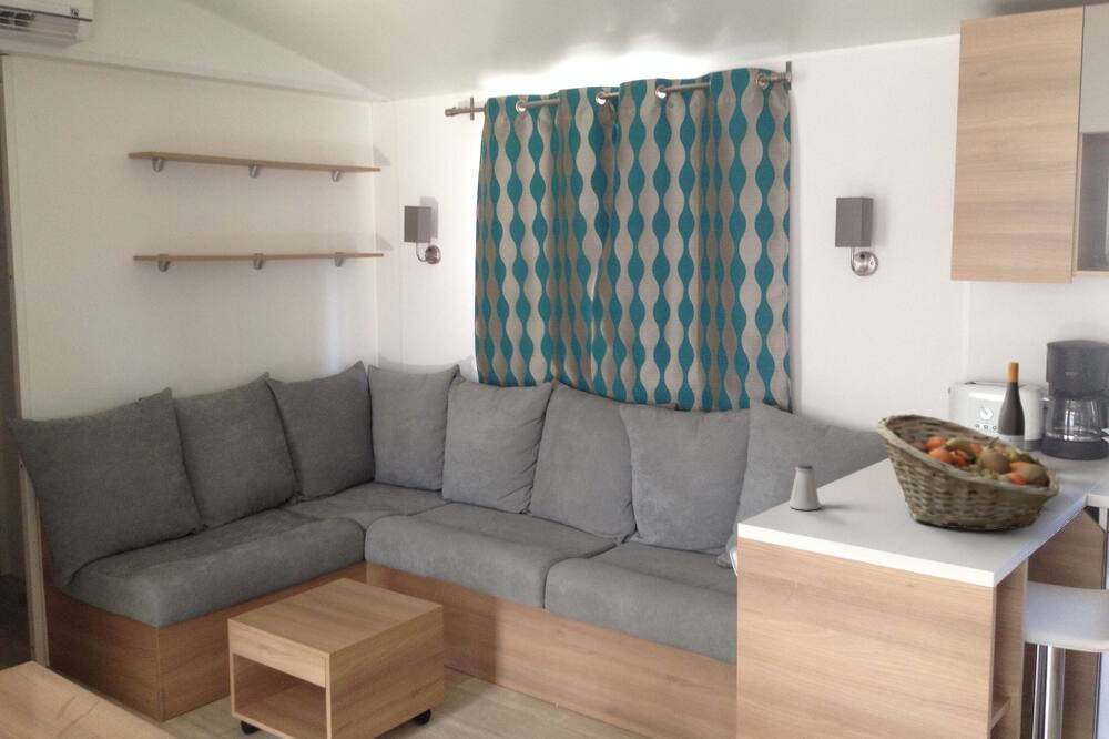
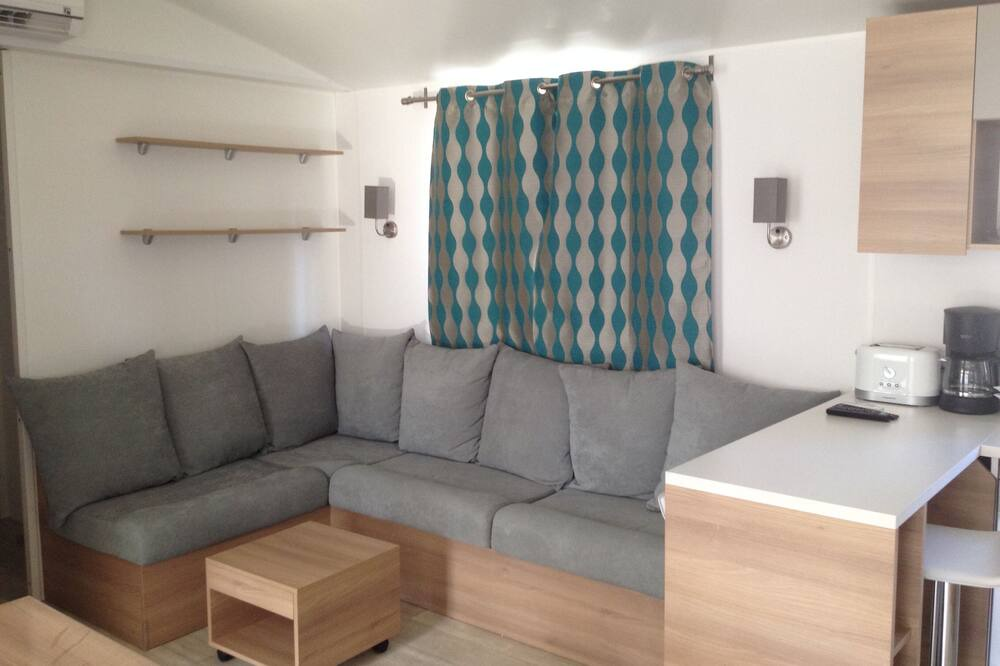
- fruit basket [875,413,1061,532]
- saltshaker [788,463,821,512]
- wine bottle [996,361,1026,452]
